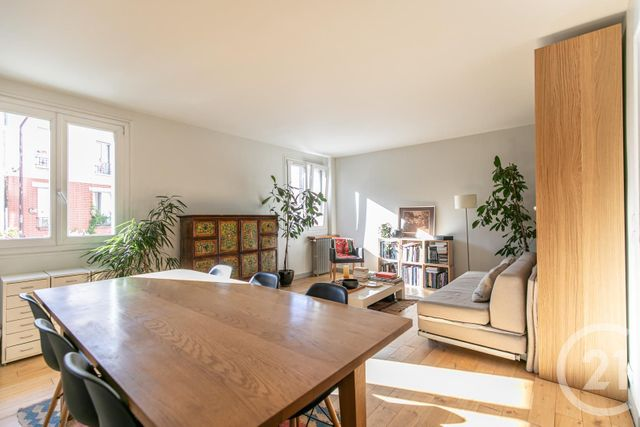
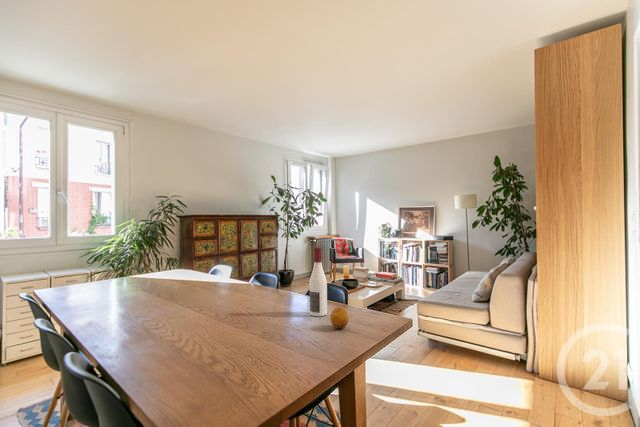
+ fruit [329,306,350,330]
+ alcohol [308,246,328,317]
